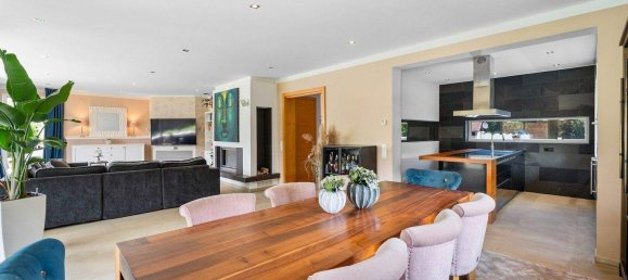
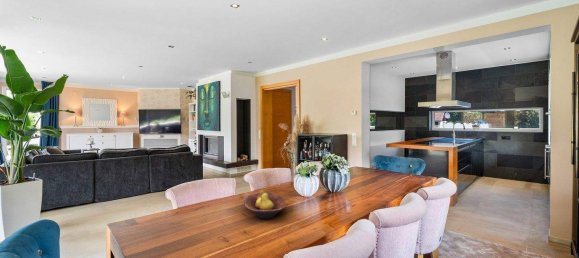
+ fruit bowl [243,189,287,220]
